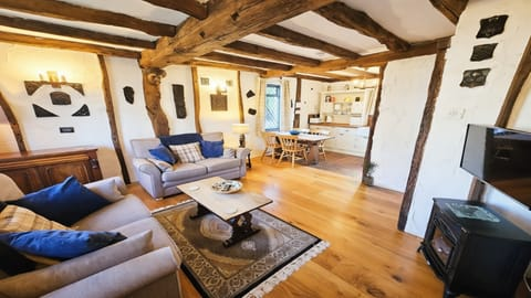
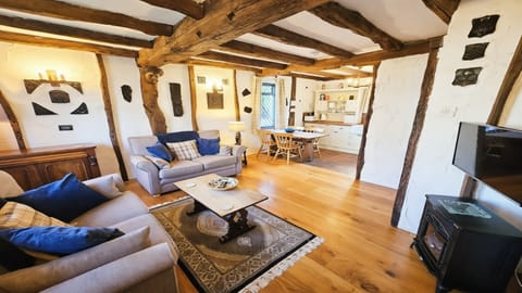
- potted plant [361,160,381,188]
